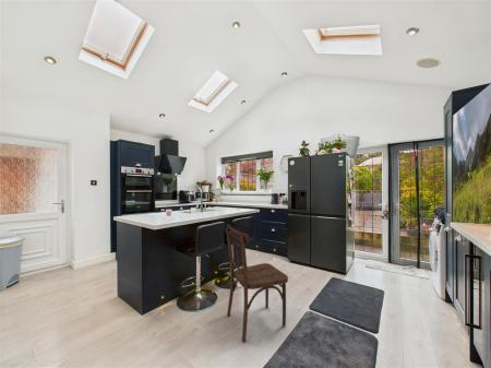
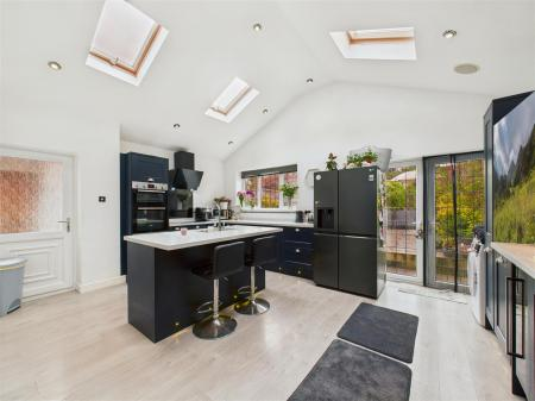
- dining chair [225,224,289,343]
